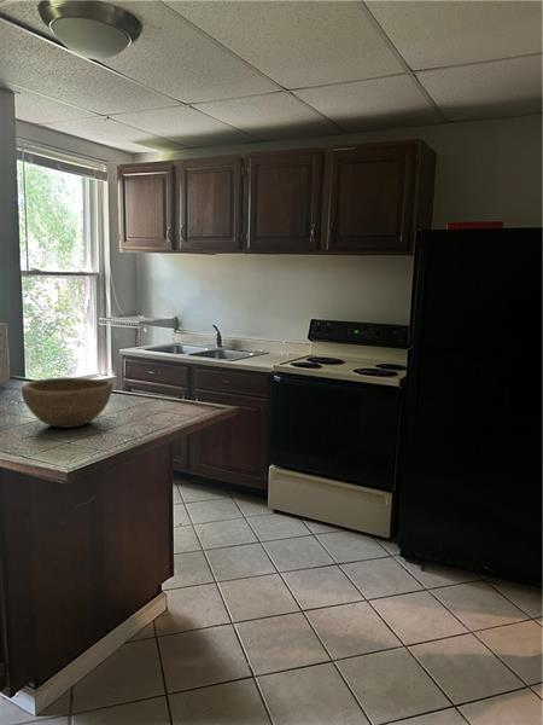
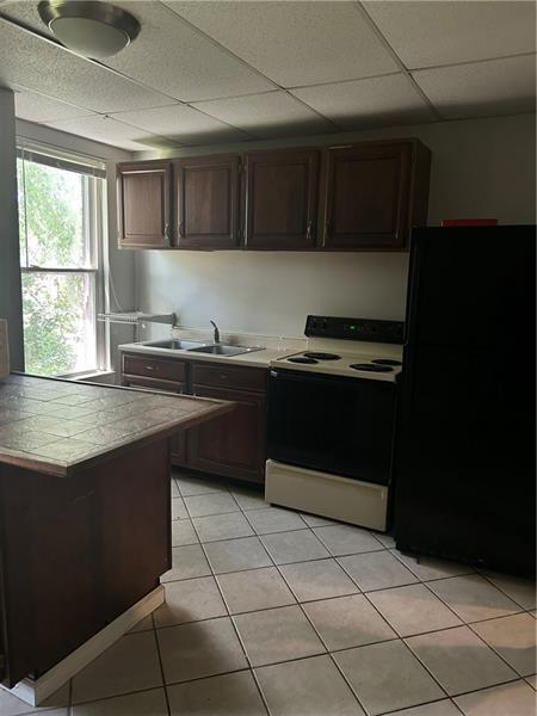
- bowl [21,376,115,429]
